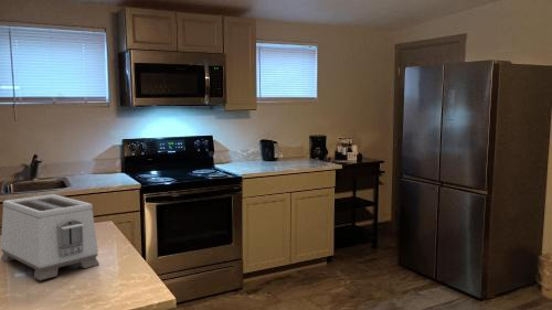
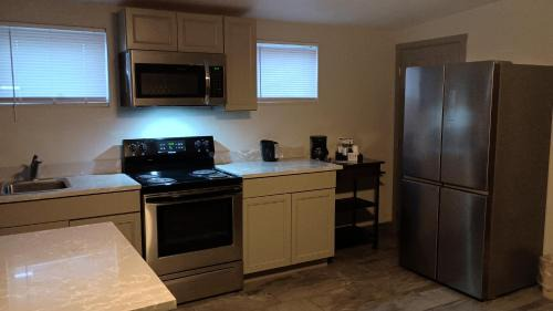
- toaster [0,193,100,281]
